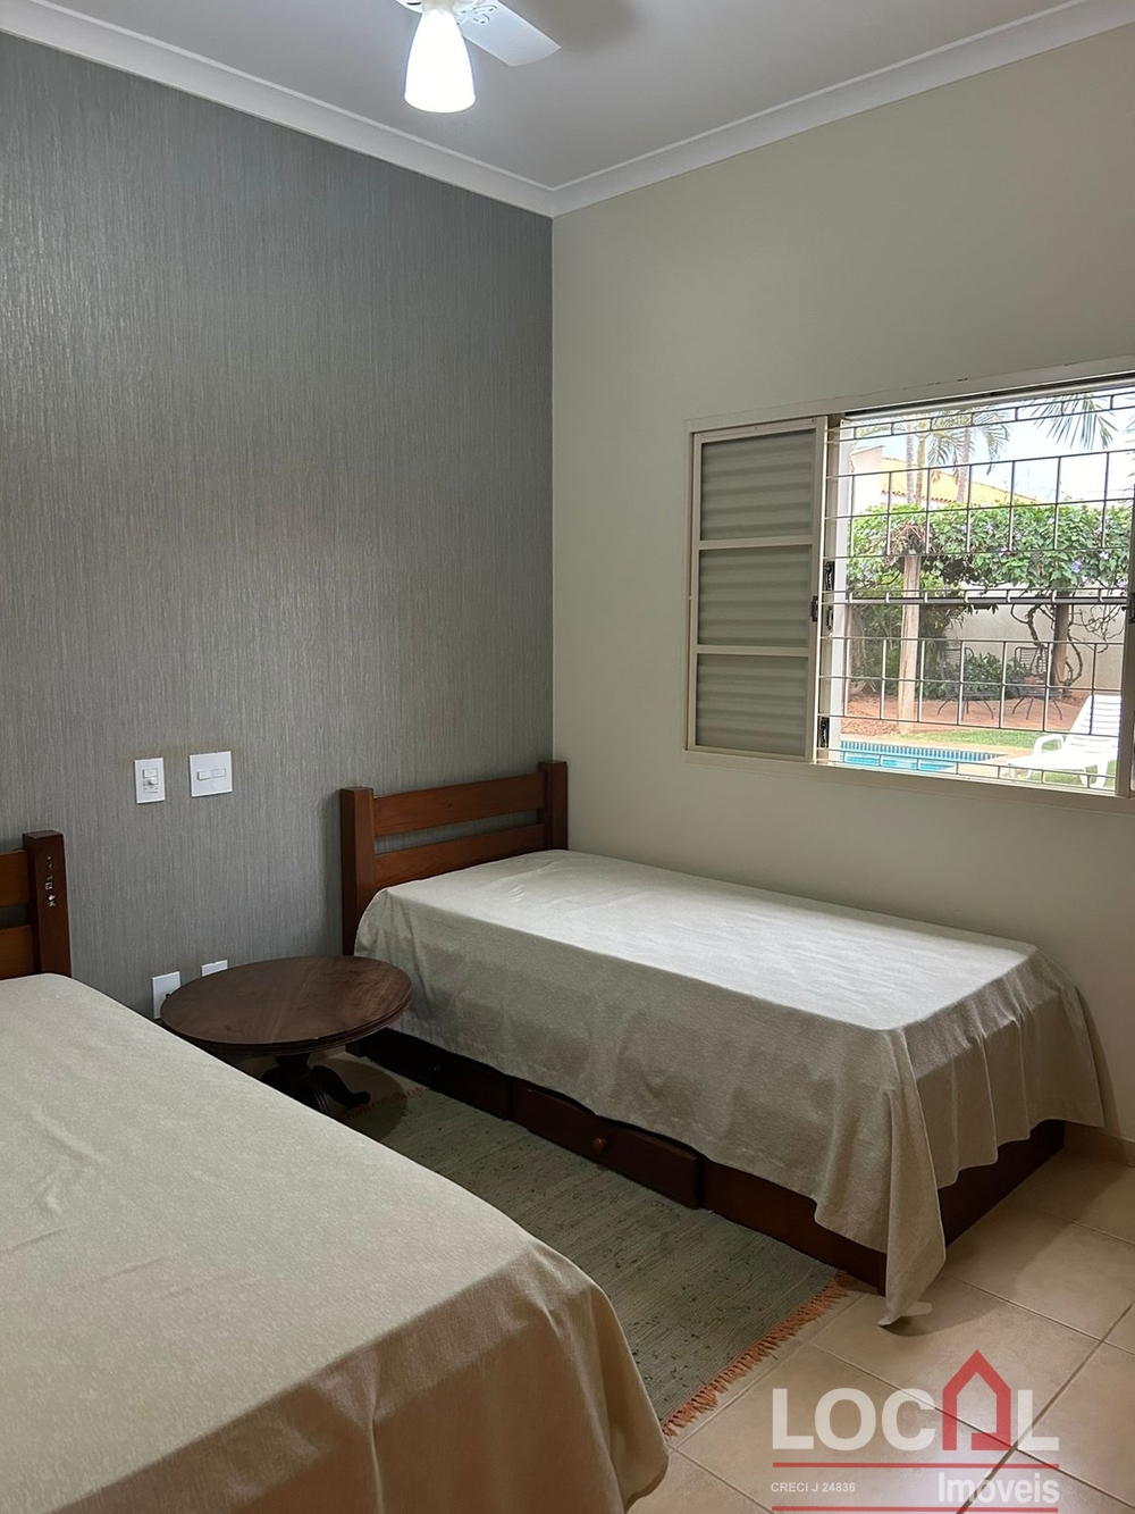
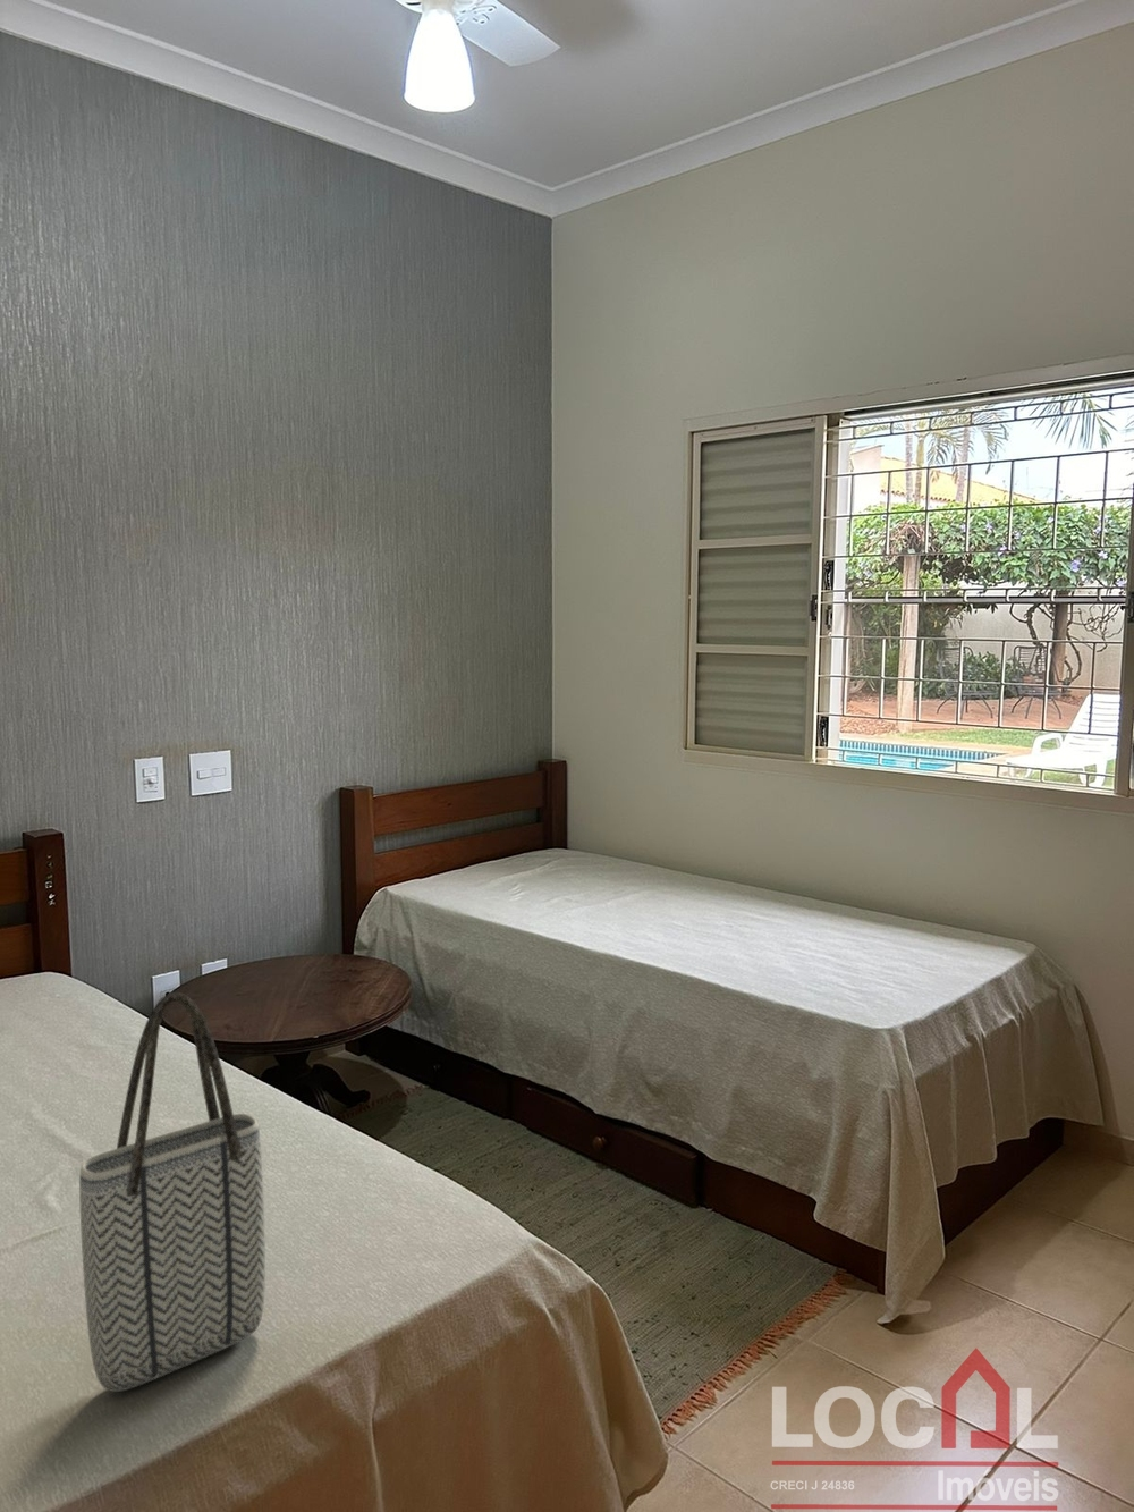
+ tote bag [79,991,267,1393]
